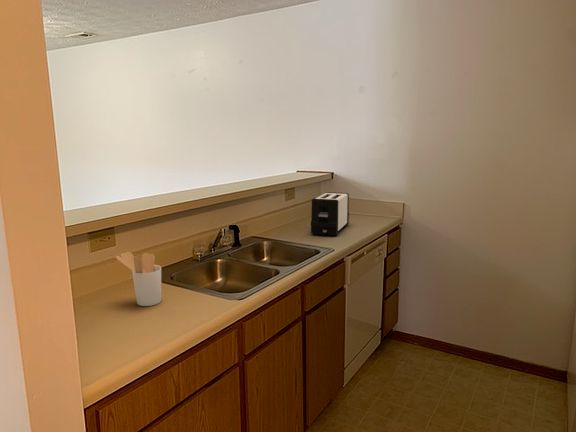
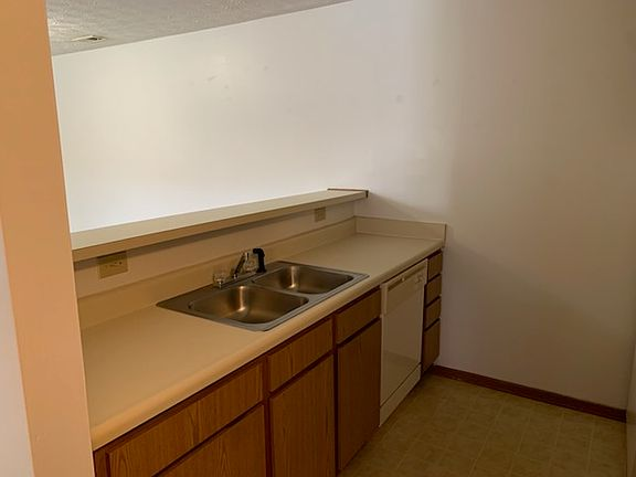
- toaster [310,191,350,237]
- utensil holder [115,251,162,307]
